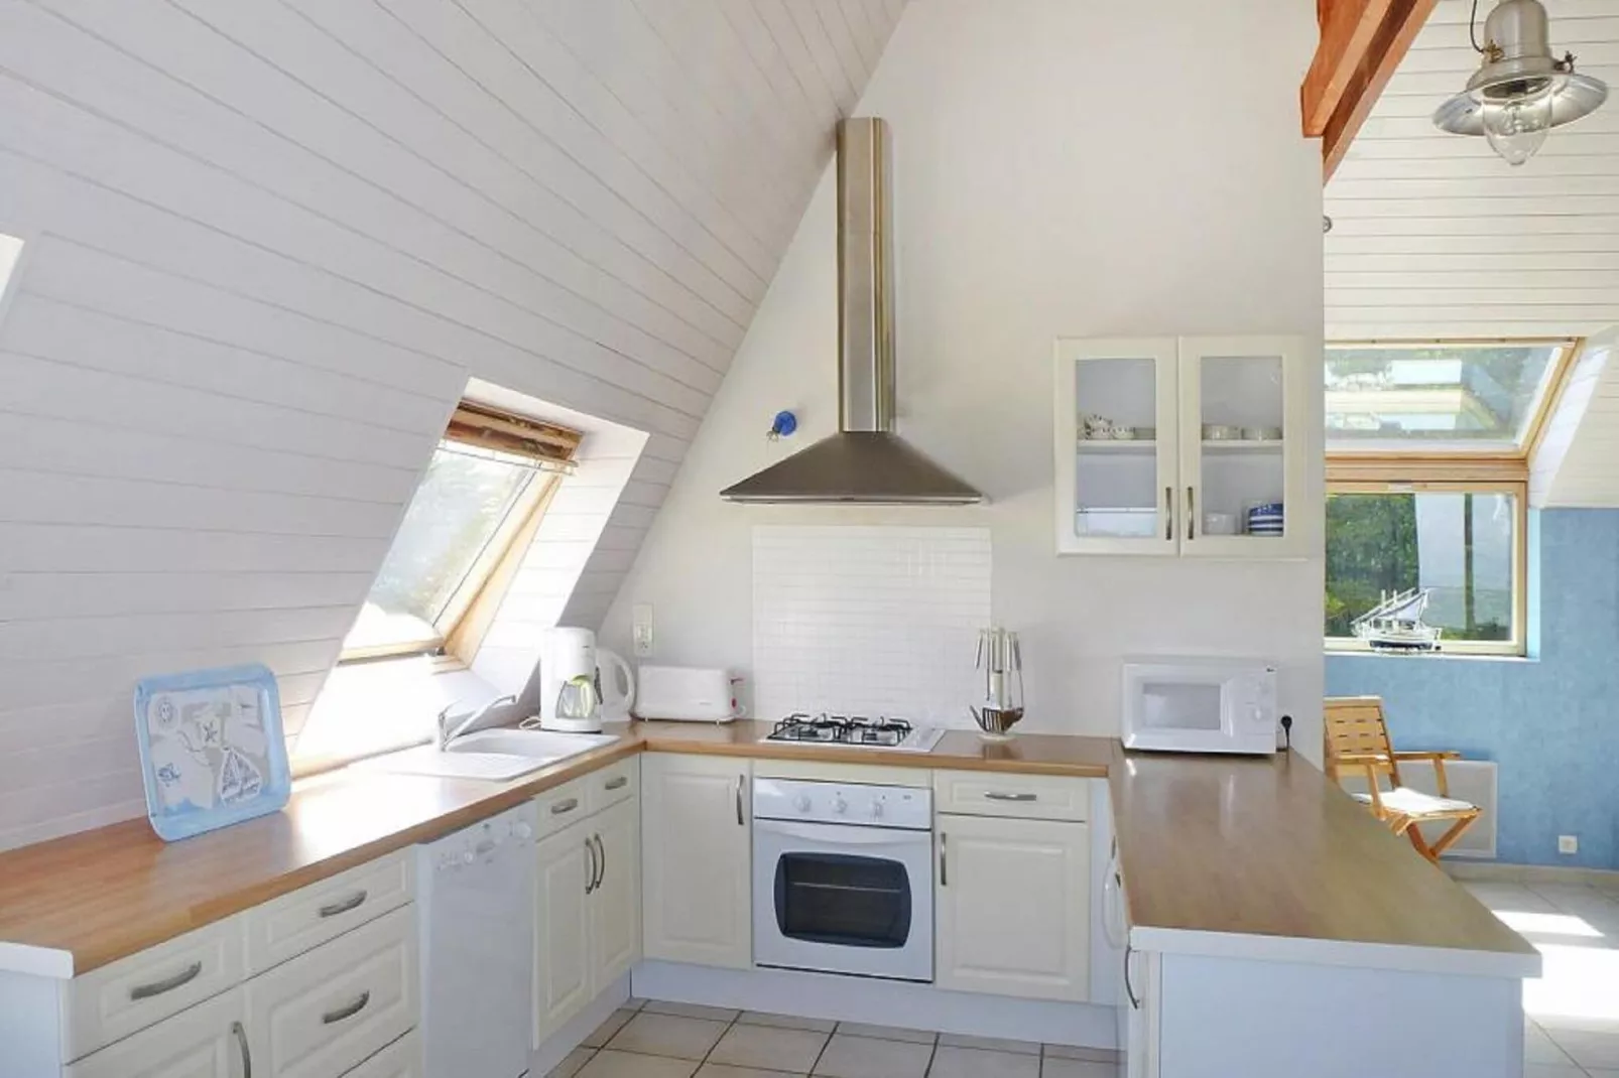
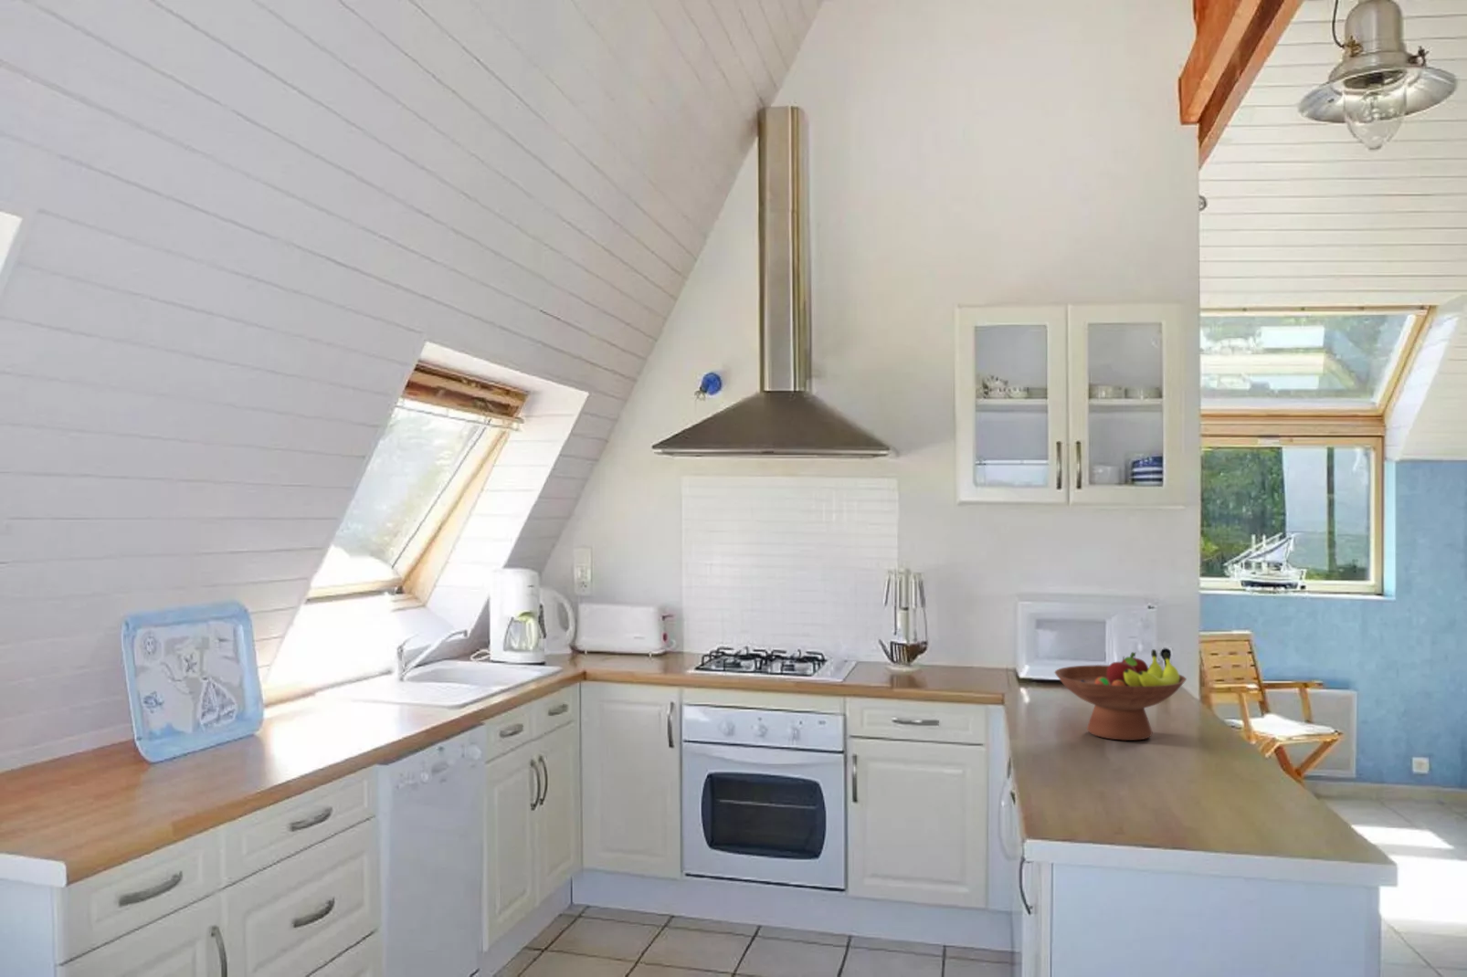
+ fruit bowl [1054,649,1188,741]
